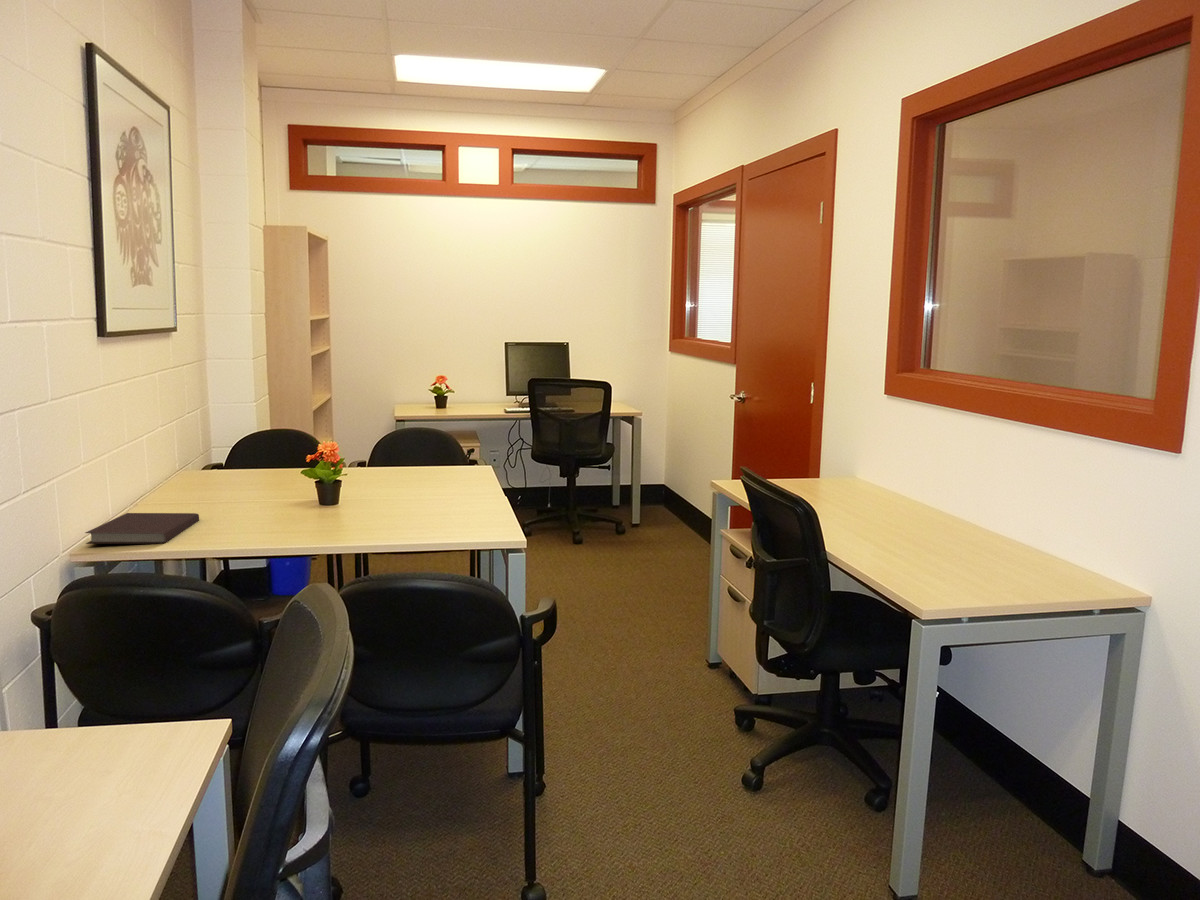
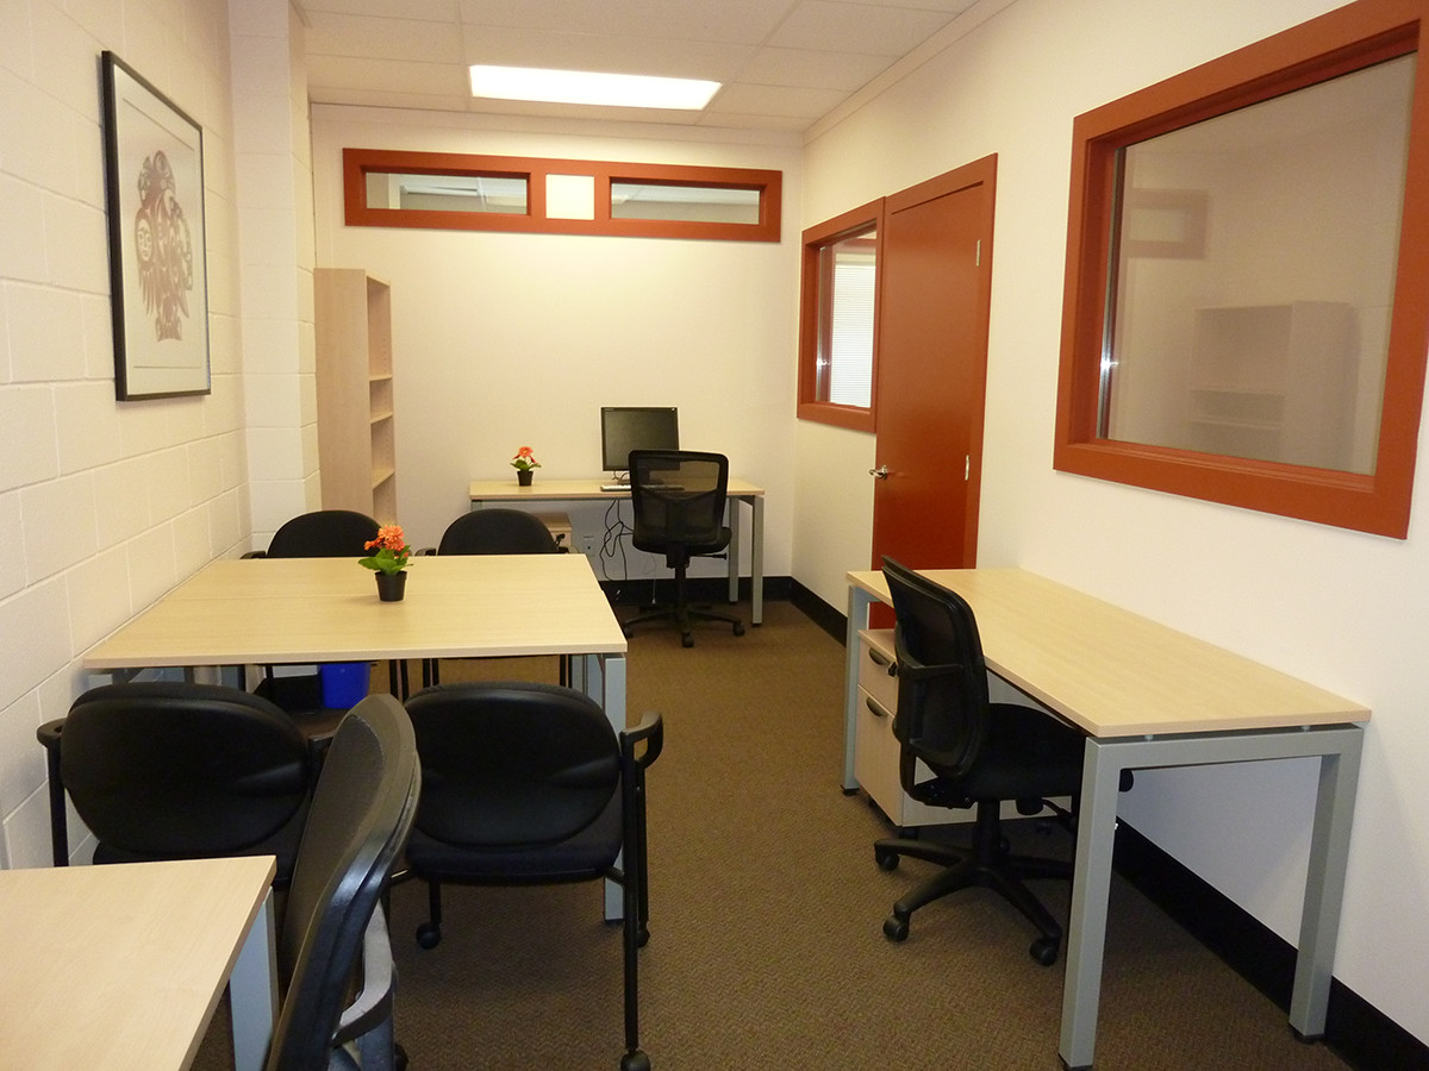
- notebook [84,512,200,545]
